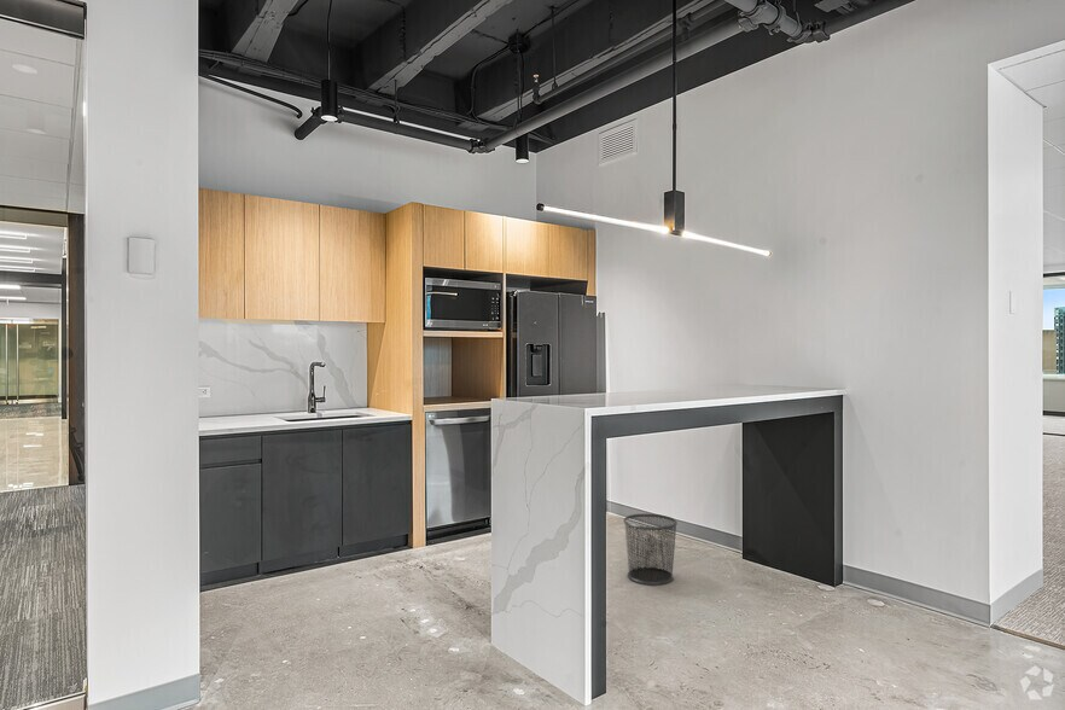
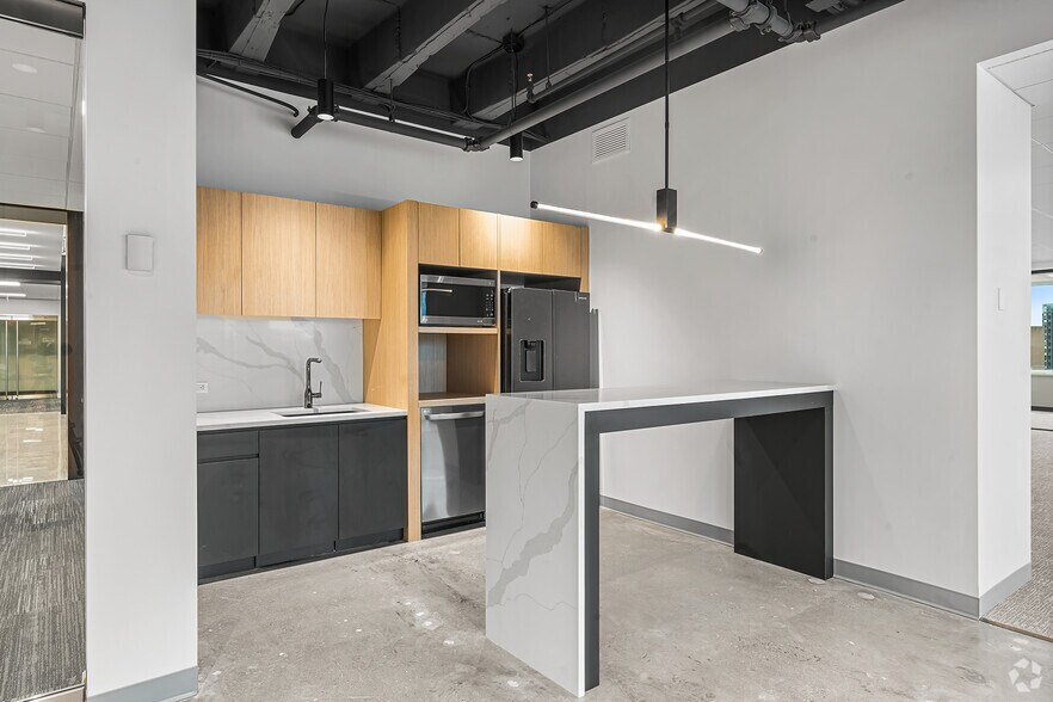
- waste bin [622,512,679,586]
